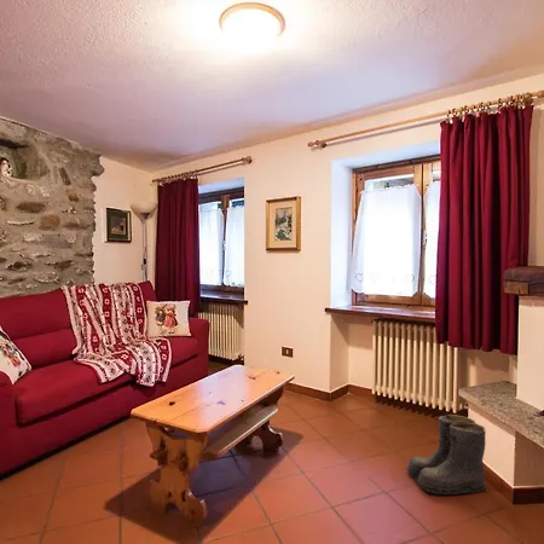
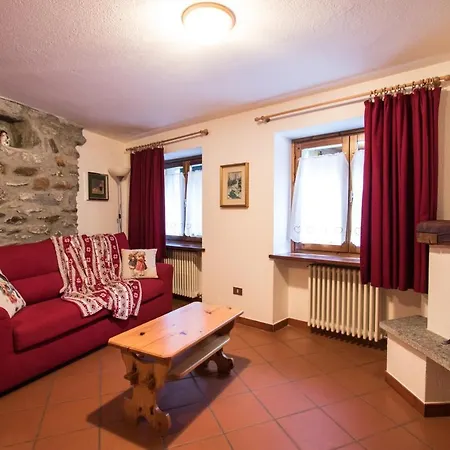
- boots [405,413,487,496]
